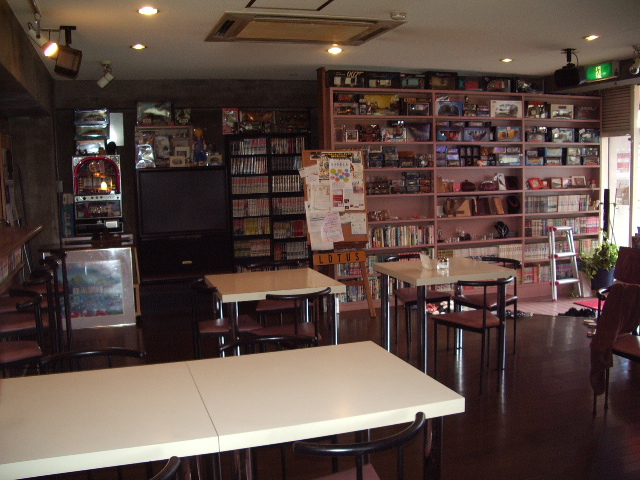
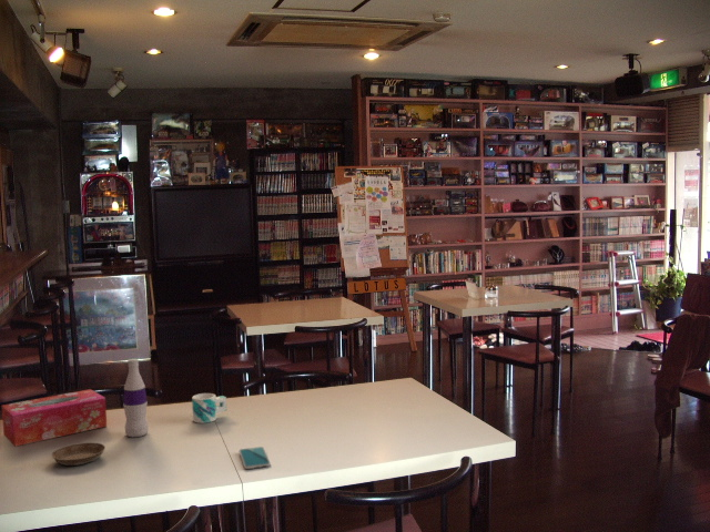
+ smartphone [239,446,272,470]
+ tissue box [1,388,108,448]
+ saucer [51,441,106,467]
+ mug [191,392,227,424]
+ bottle [122,358,149,438]
